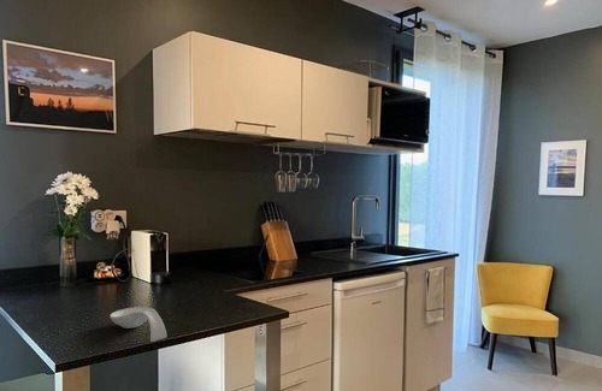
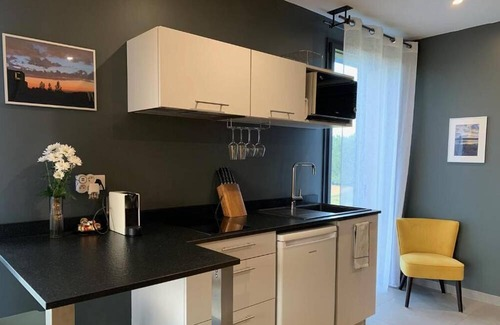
- spoon rest [108,306,167,343]
